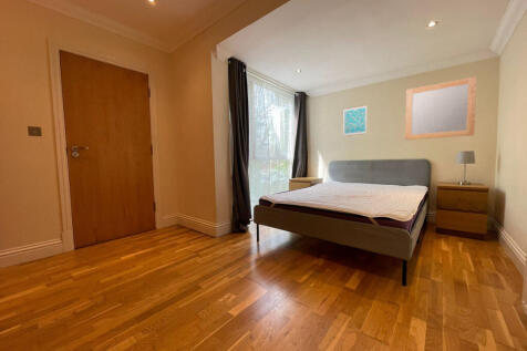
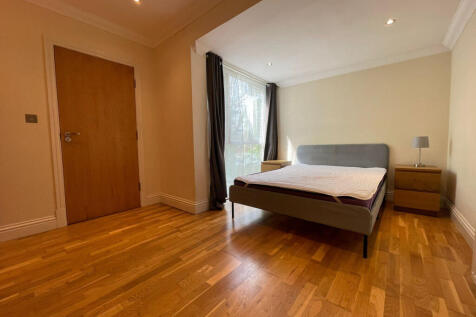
- home mirror [404,75,478,141]
- wall art [342,104,368,137]
